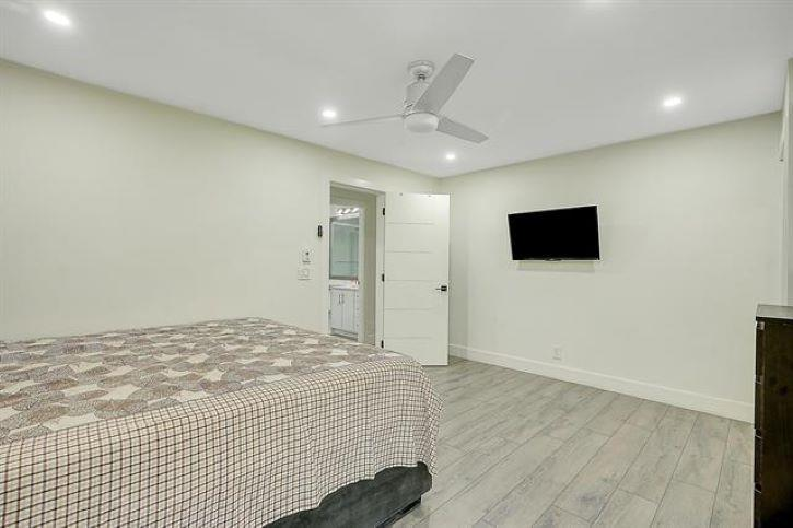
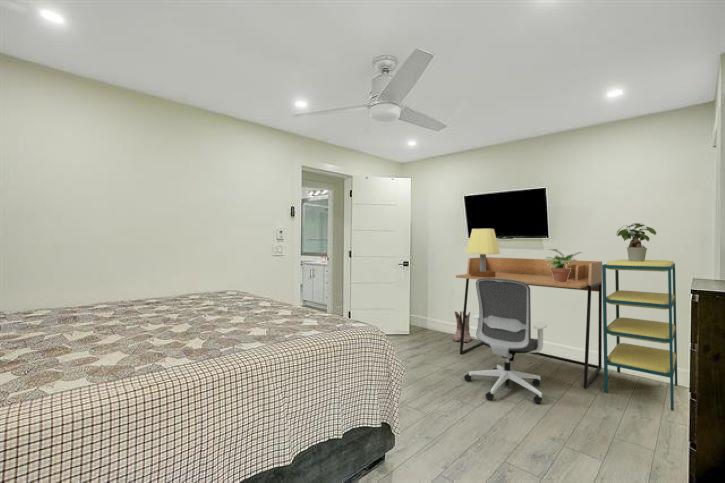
+ potted plant [615,222,657,261]
+ potted plant [544,248,583,283]
+ boots [452,310,472,343]
+ desk [455,256,603,389]
+ table lamp [465,228,501,277]
+ office chair [463,278,548,405]
+ shelving unit [602,259,679,412]
